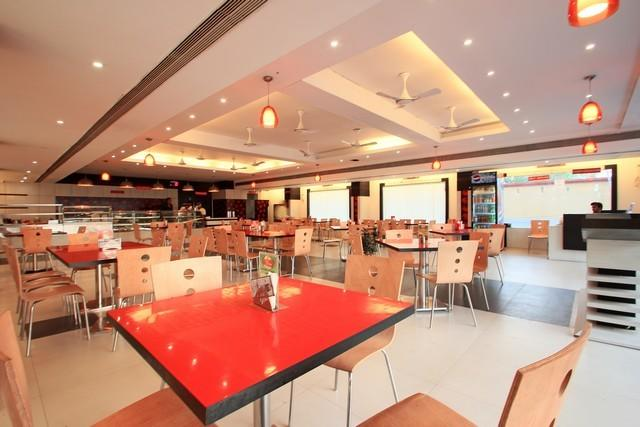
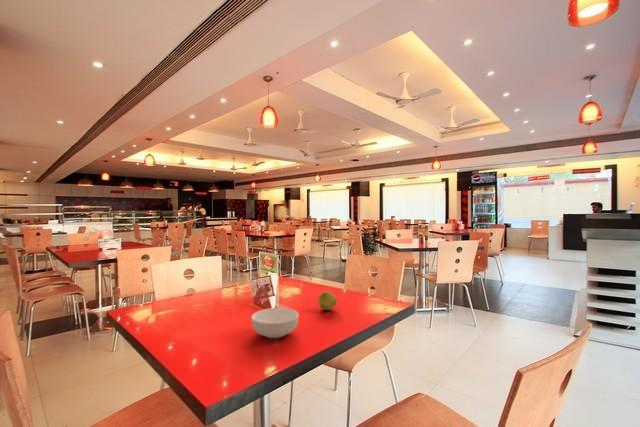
+ cereal bowl [250,307,300,339]
+ apple [317,290,338,311]
